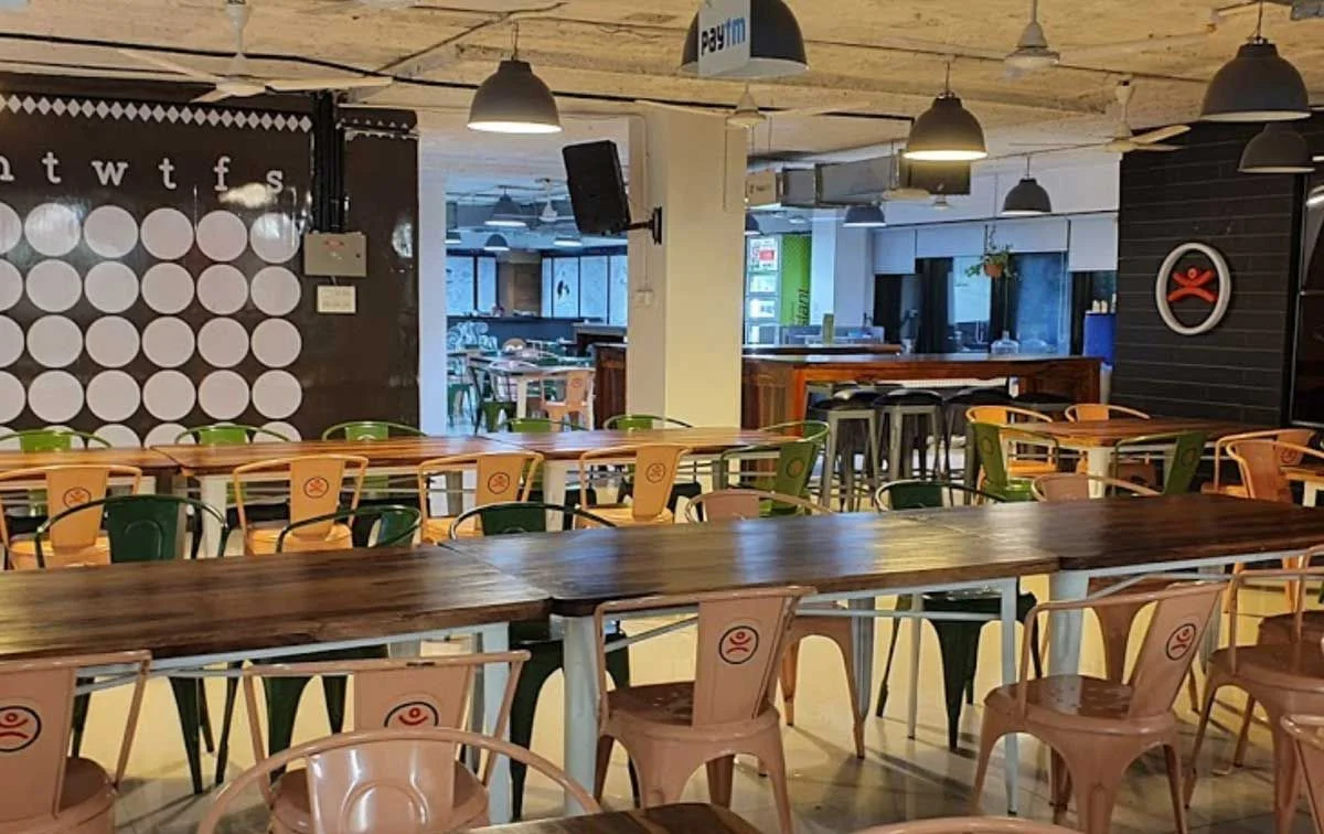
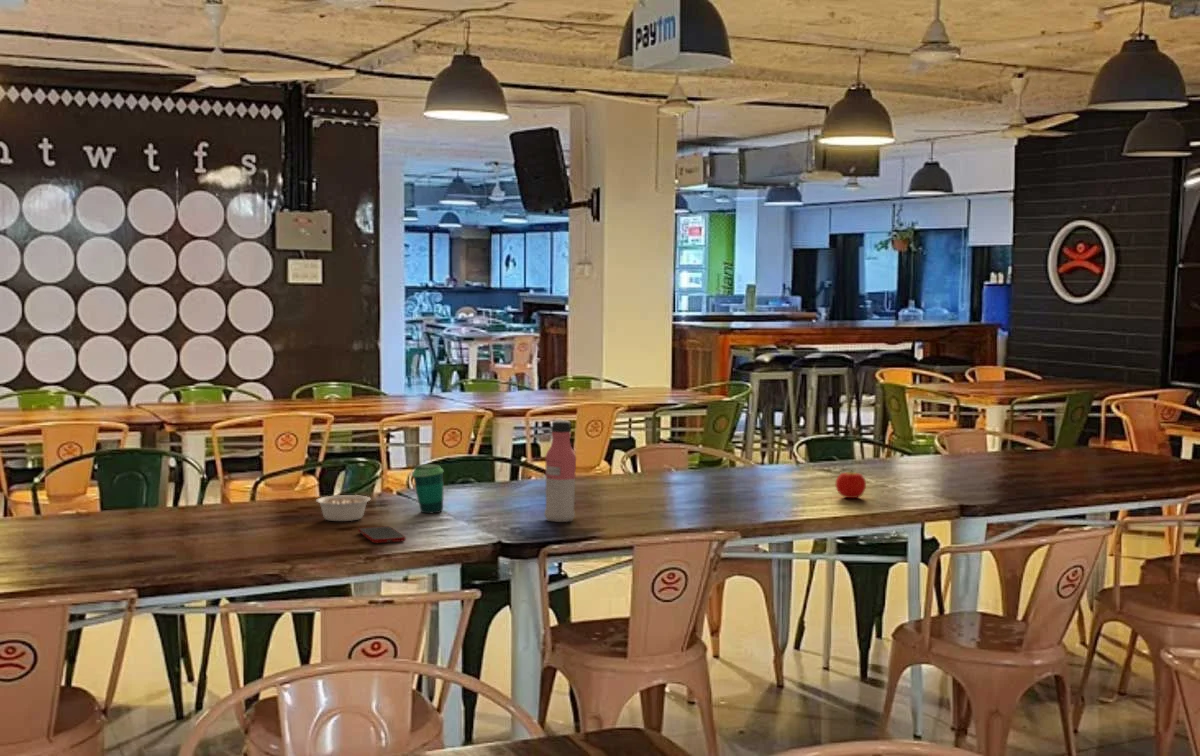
+ fruit [834,469,867,499]
+ cup [411,463,445,514]
+ water bottle [544,419,577,523]
+ legume [315,494,381,522]
+ cell phone [357,525,406,544]
